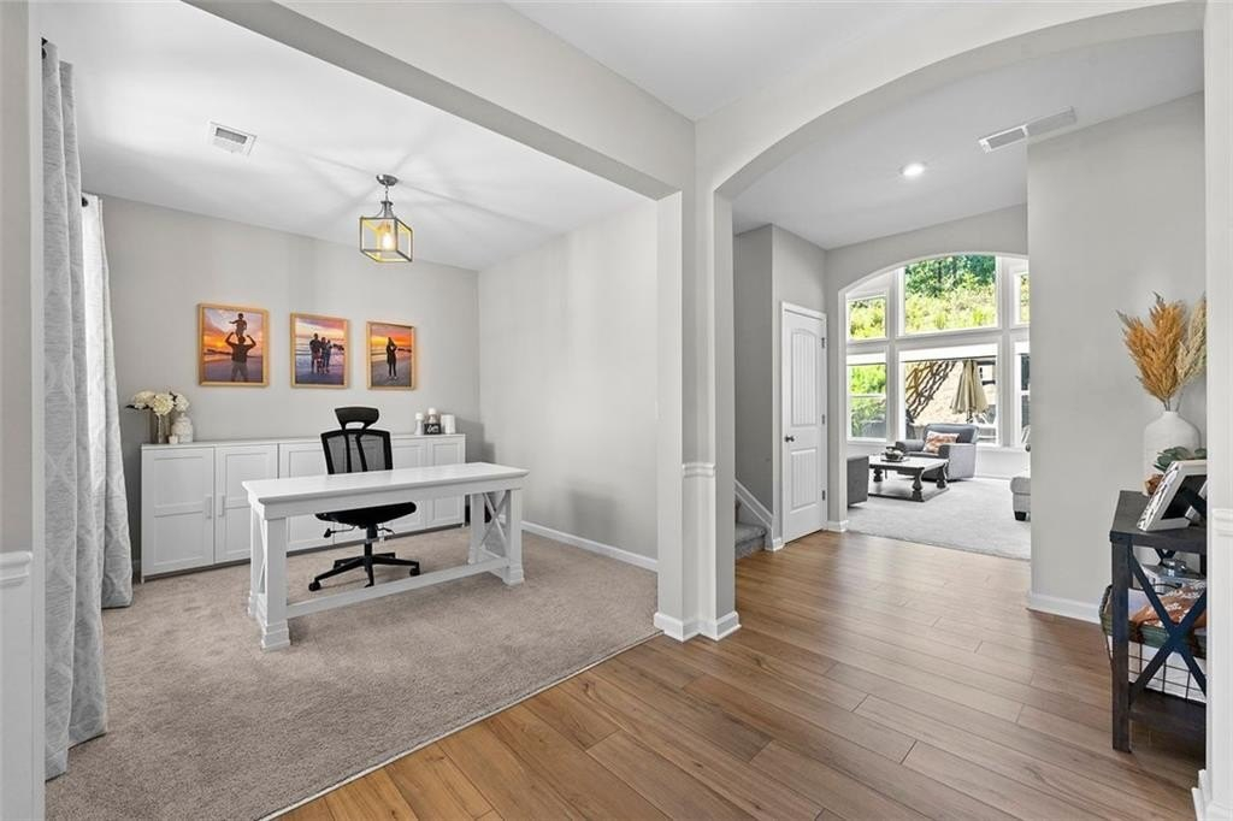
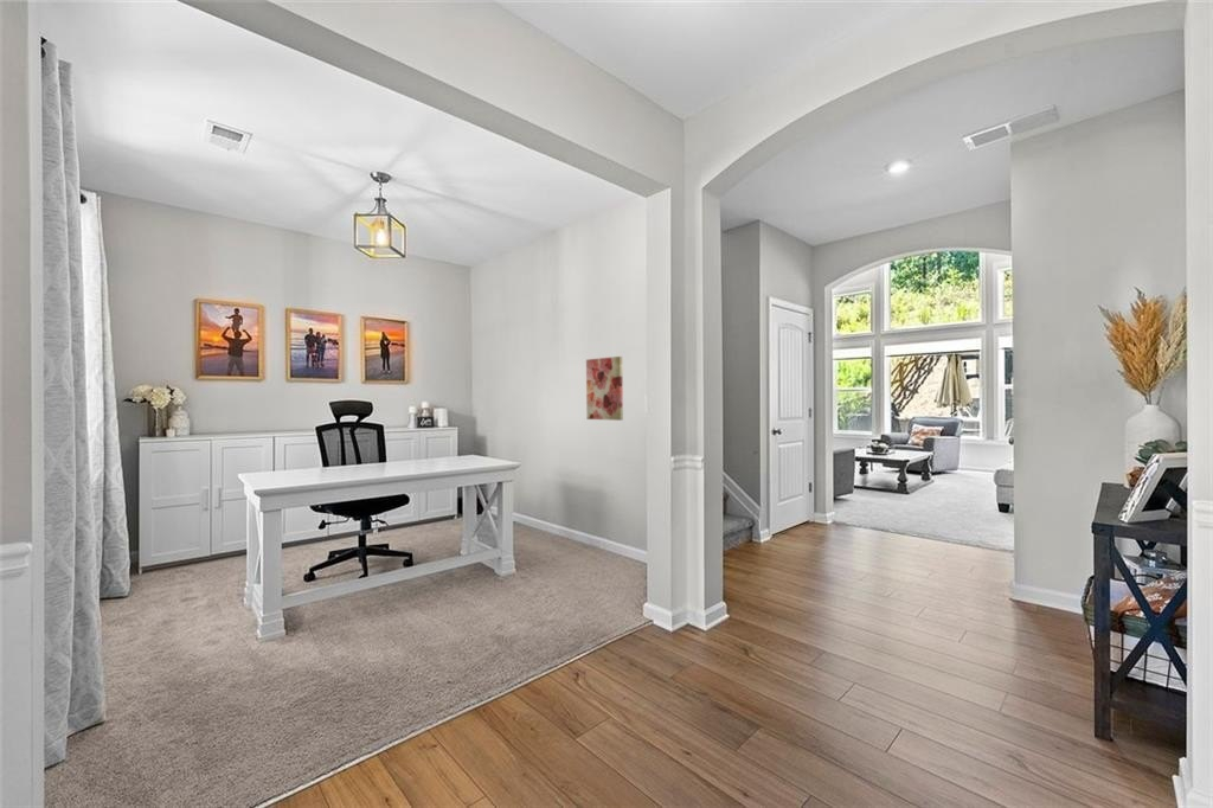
+ wall art [585,355,624,422]
